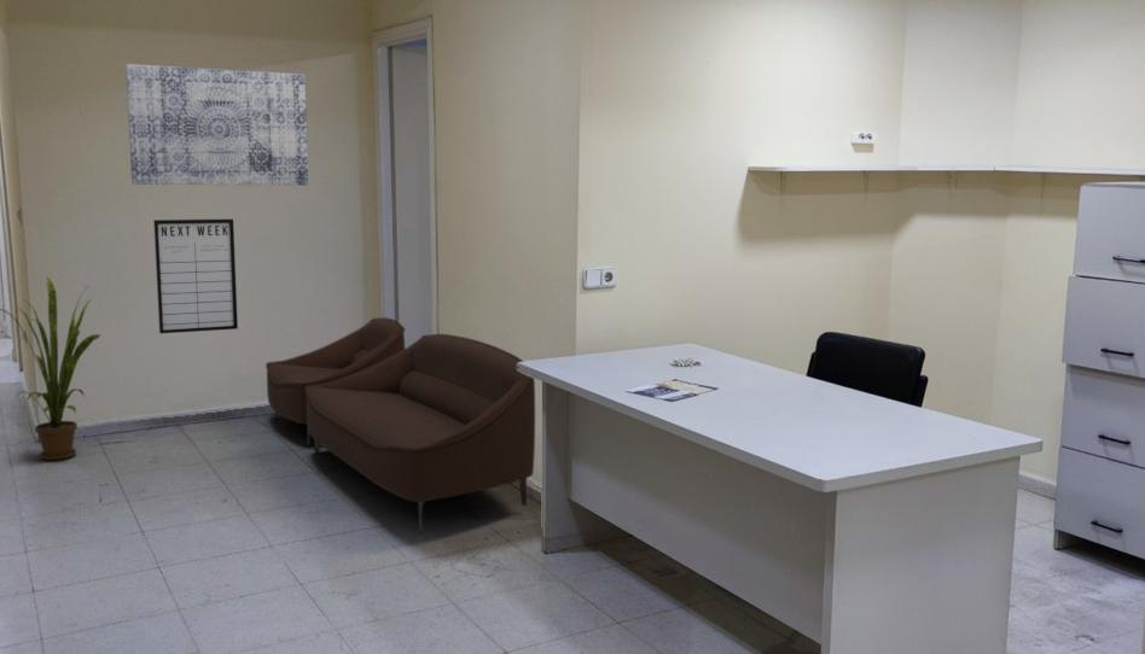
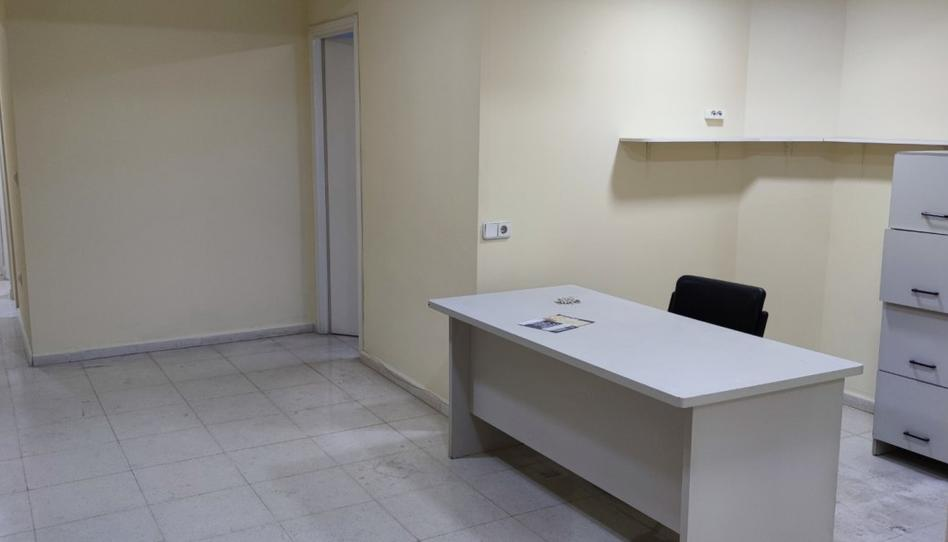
- sofa [265,316,536,535]
- writing board [152,218,239,334]
- wall art [124,63,309,186]
- house plant [0,276,101,461]
